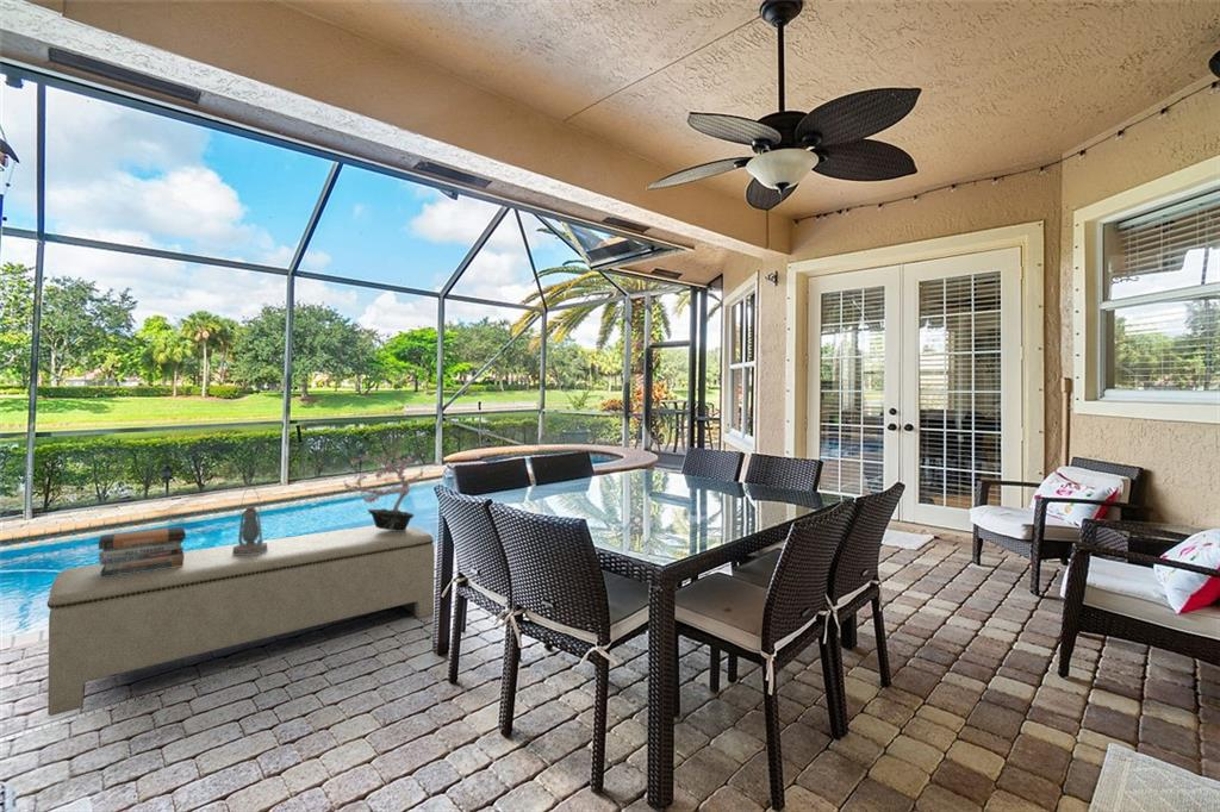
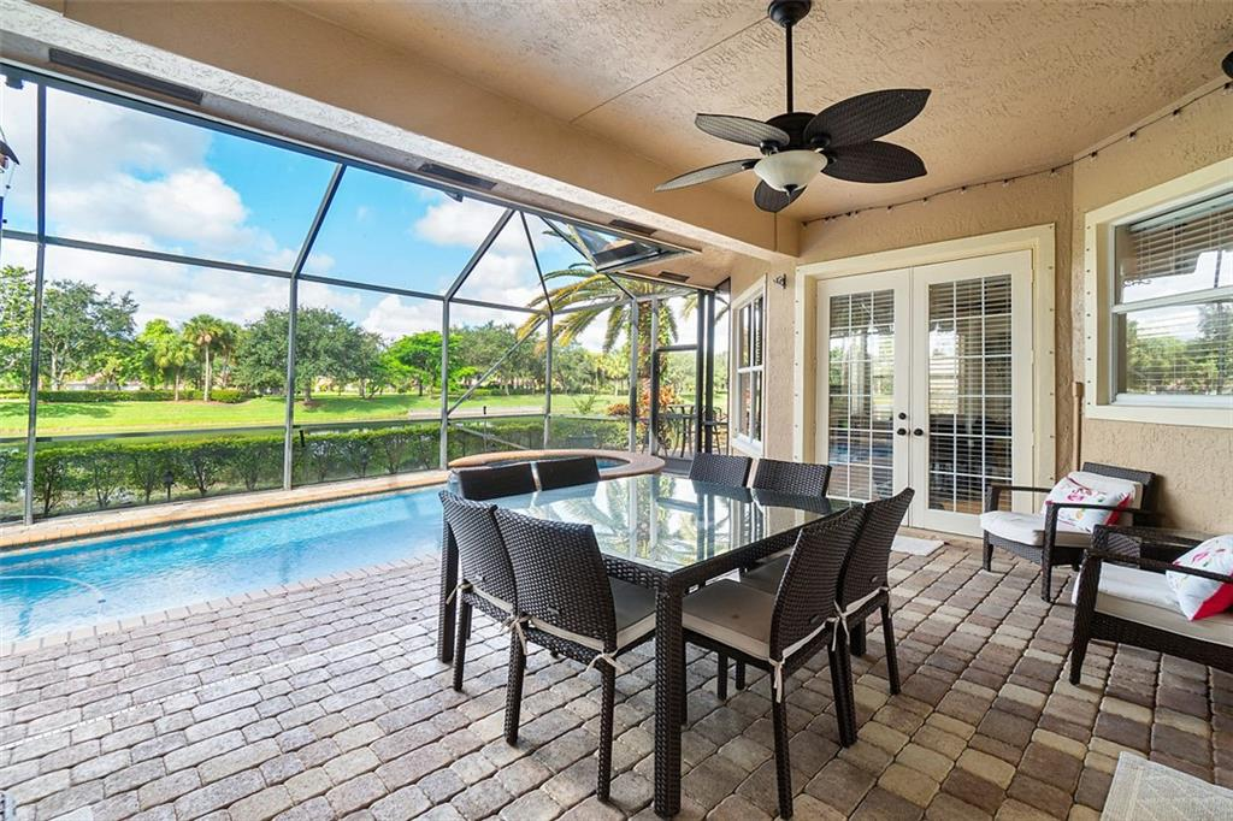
- lantern [232,487,267,555]
- bench [46,524,435,717]
- book stack [98,525,187,577]
- potted plant [343,450,424,531]
